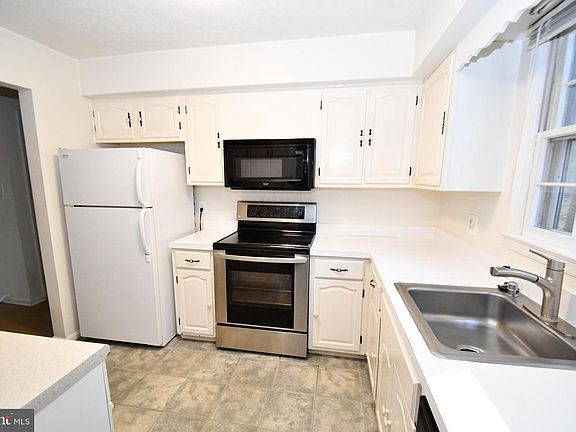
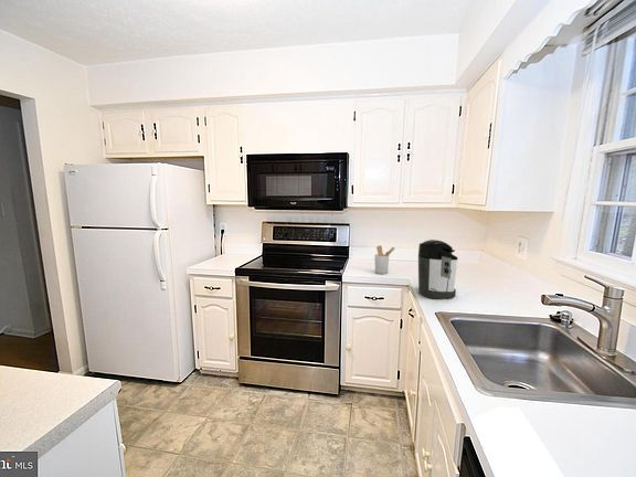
+ coffee maker [417,239,458,300]
+ utensil holder [373,244,396,275]
